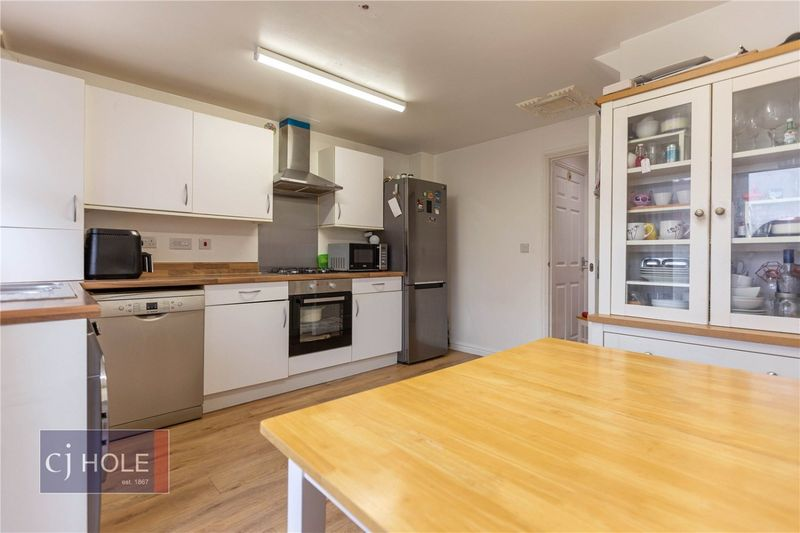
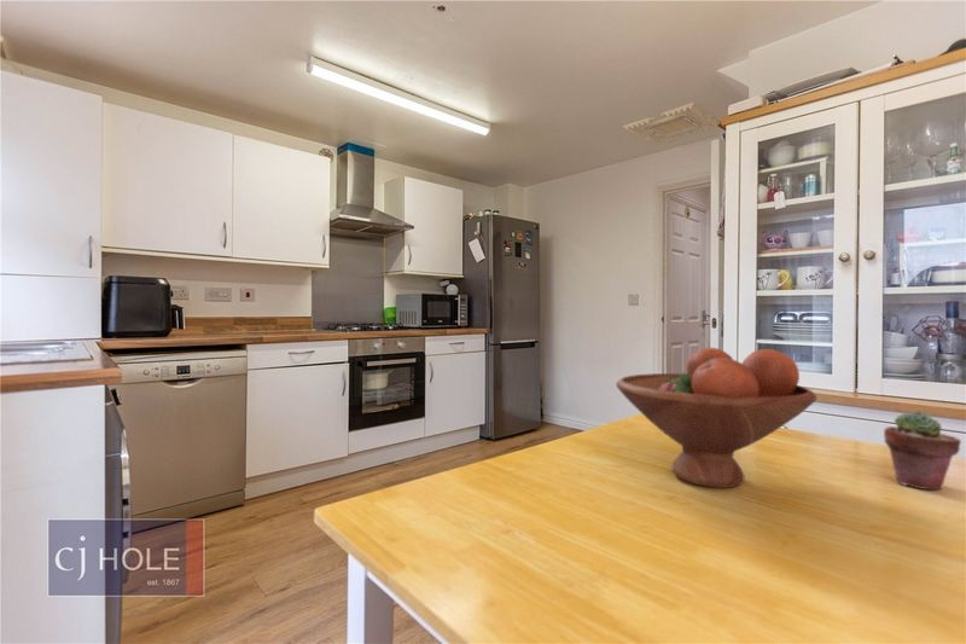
+ fruit bowl [615,347,817,489]
+ potted succulent [883,410,962,491]
